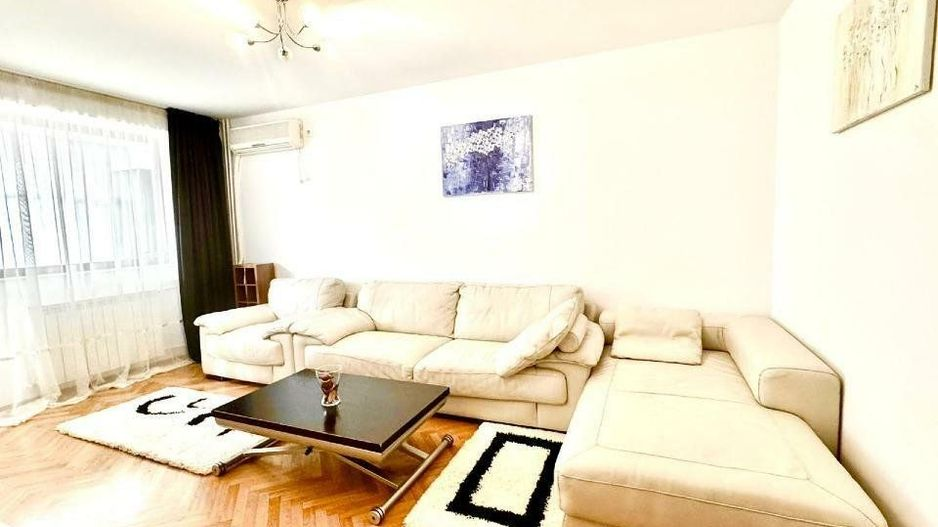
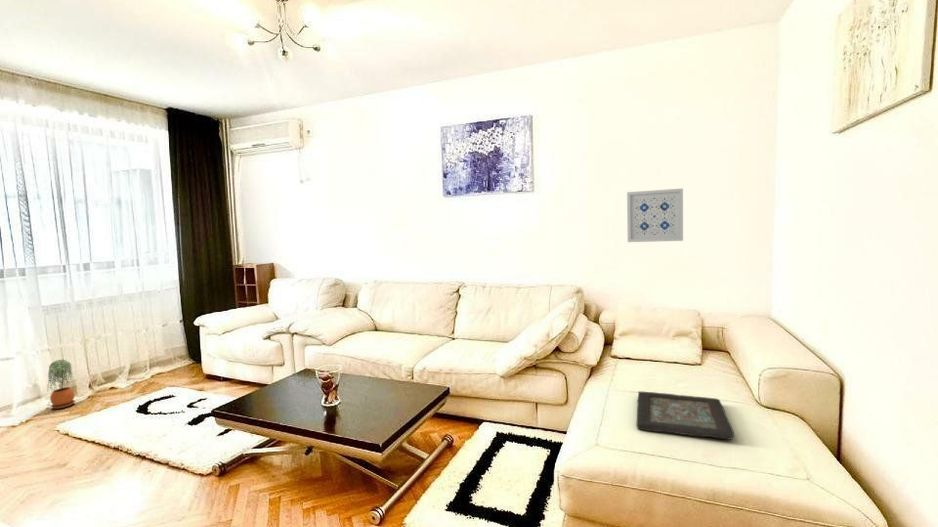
+ potted plant [46,359,76,409]
+ wall art [626,187,684,243]
+ decorative tray [635,390,736,441]
